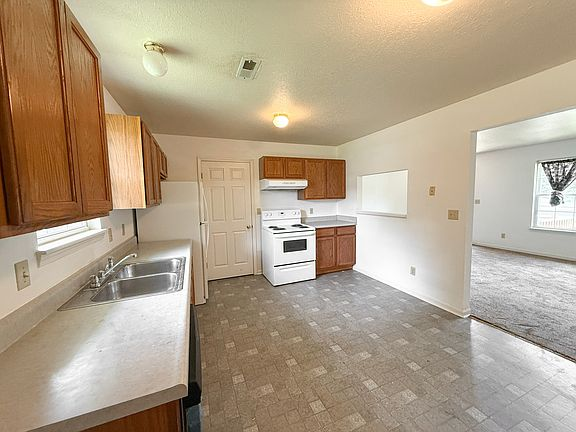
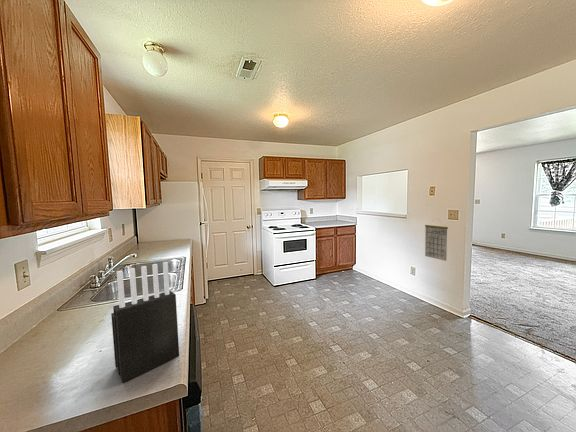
+ calendar [424,219,449,262]
+ knife block [110,261,180,384]
